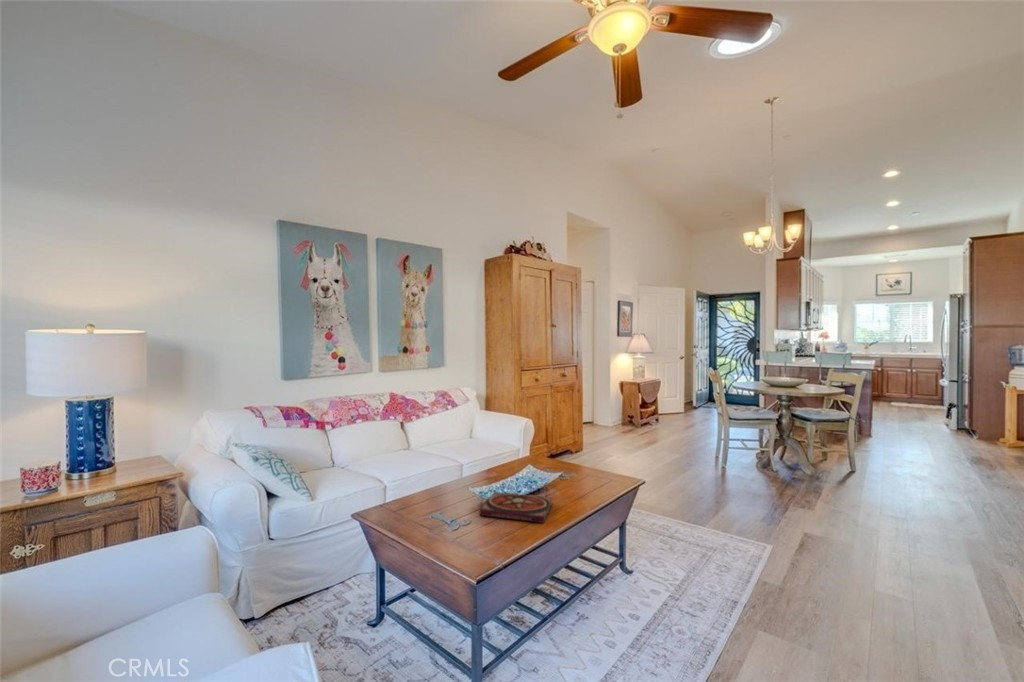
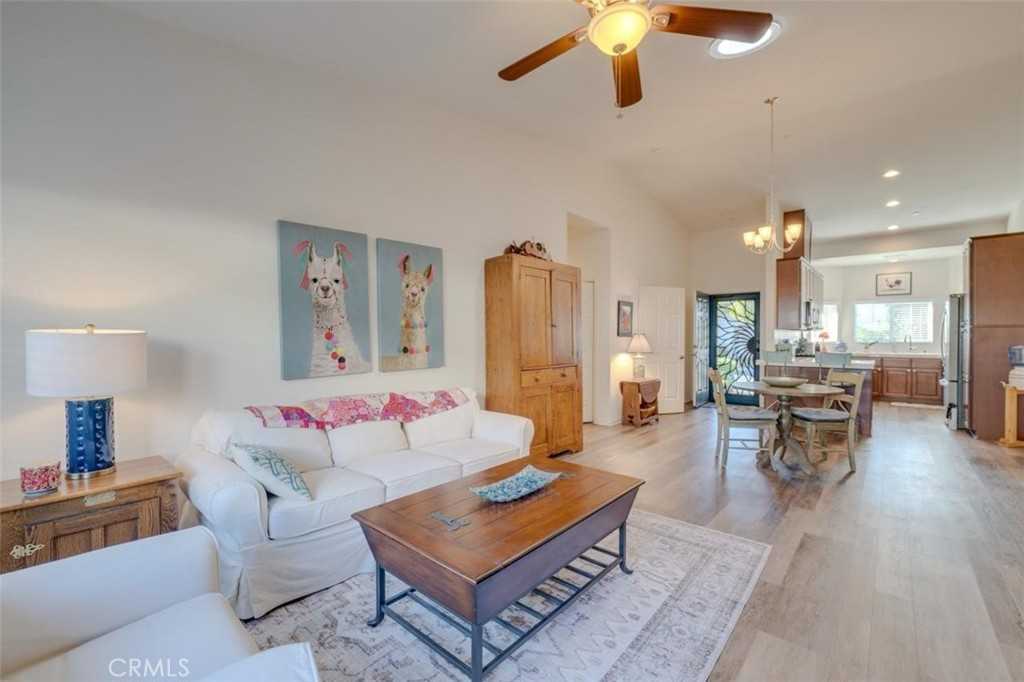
- book [479,491,554,524]
